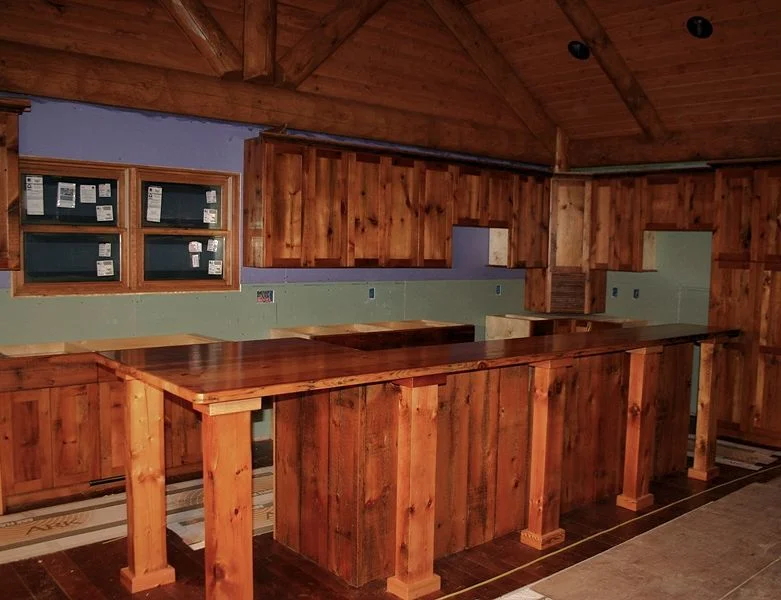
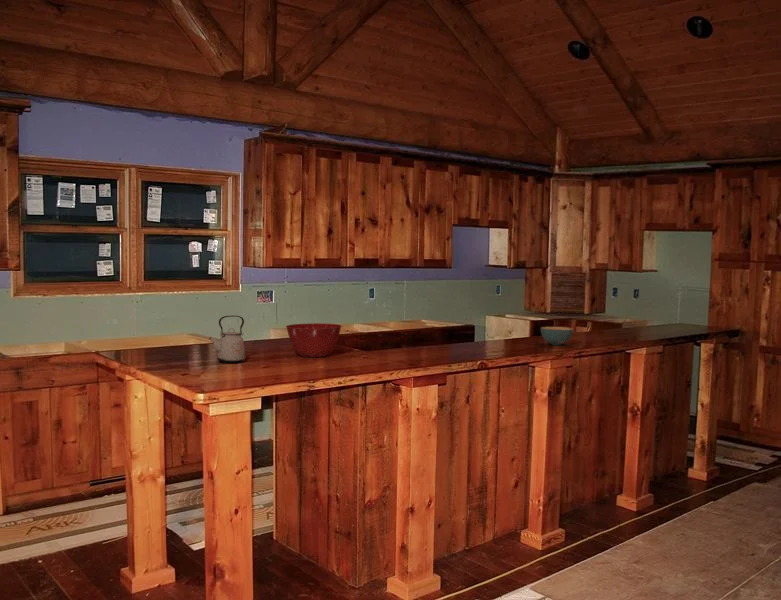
+ mixing bowl [285,322,343,358]
+ cereal bowl [540,326,574,346]
+ kettle [208,315,246,364]
